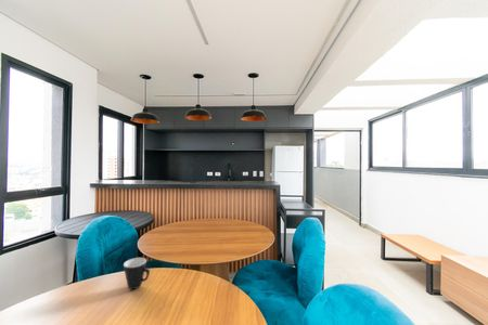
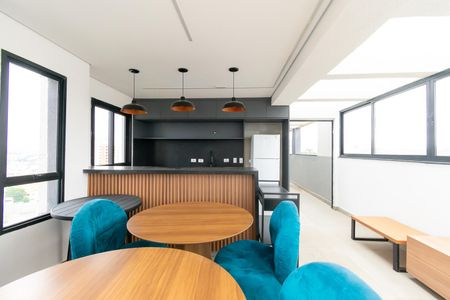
- mug [123,257,151,290]
